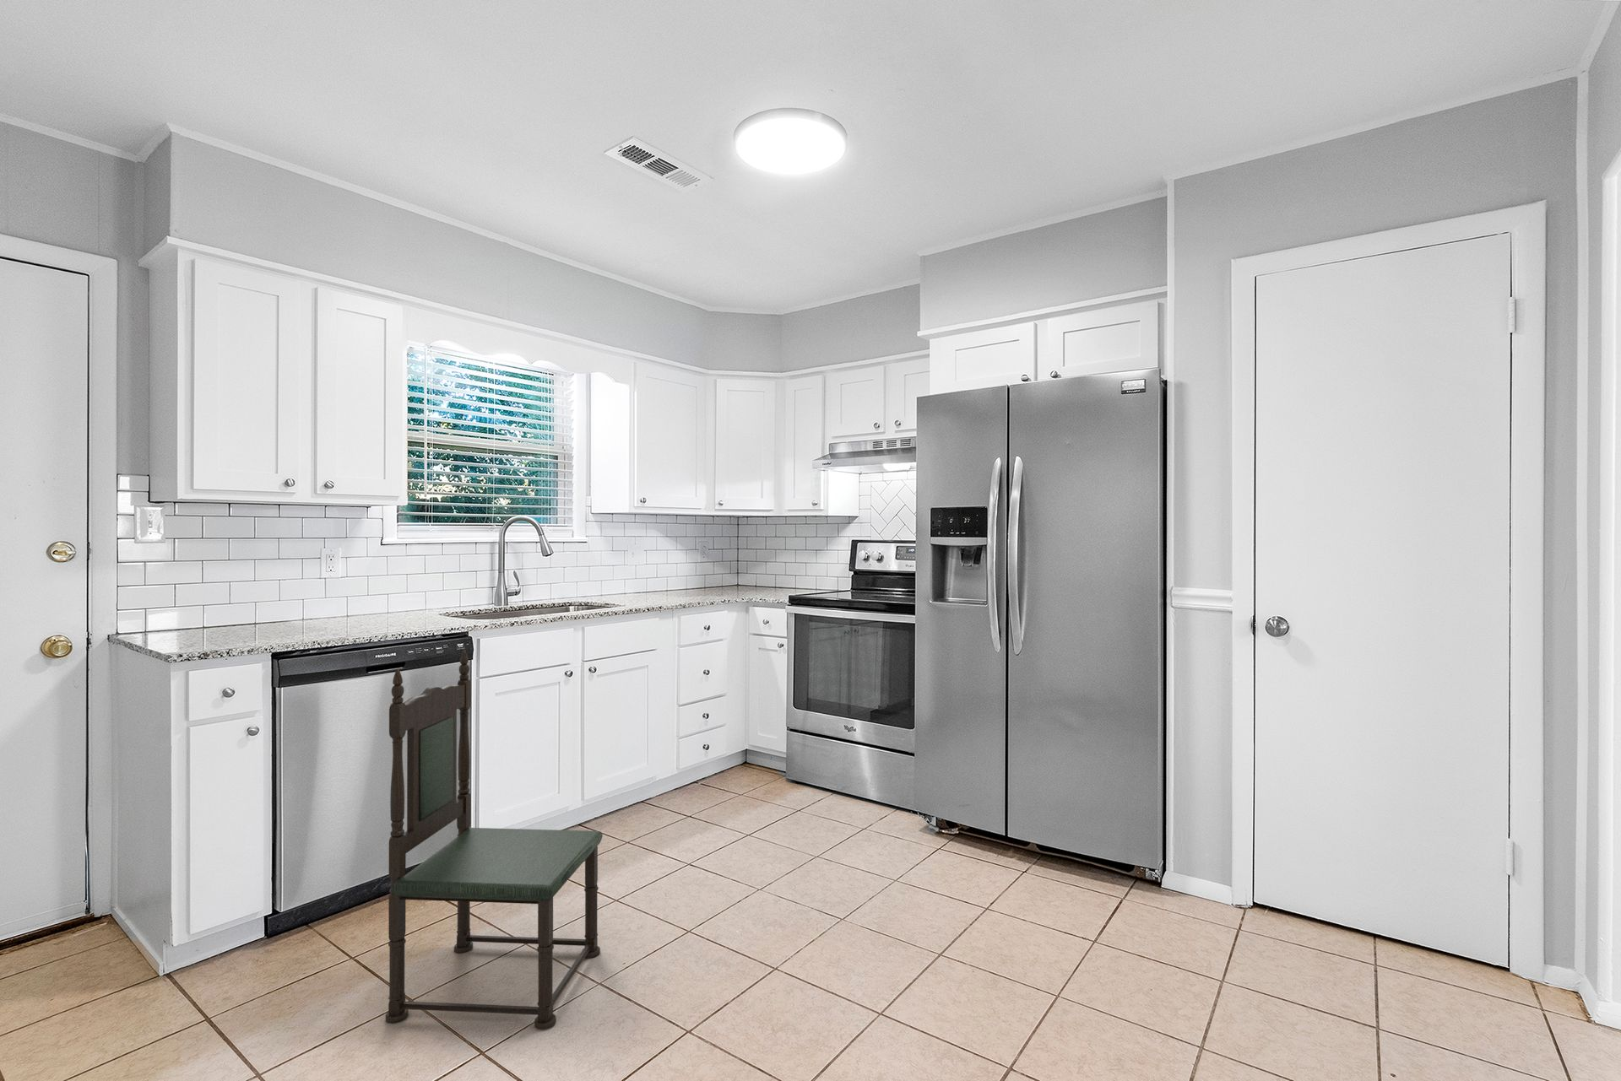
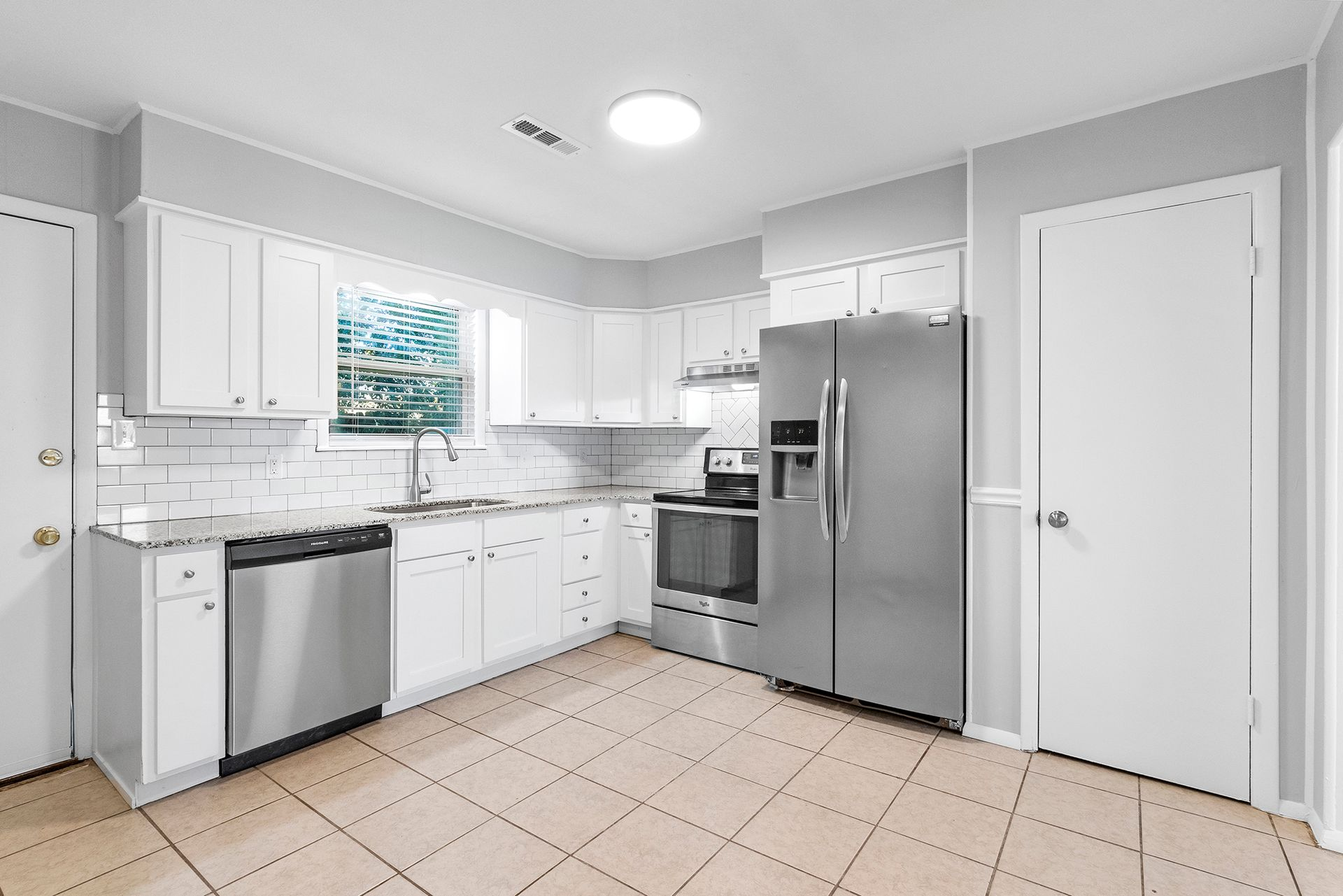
- dining chair [385,650,603,1030]
